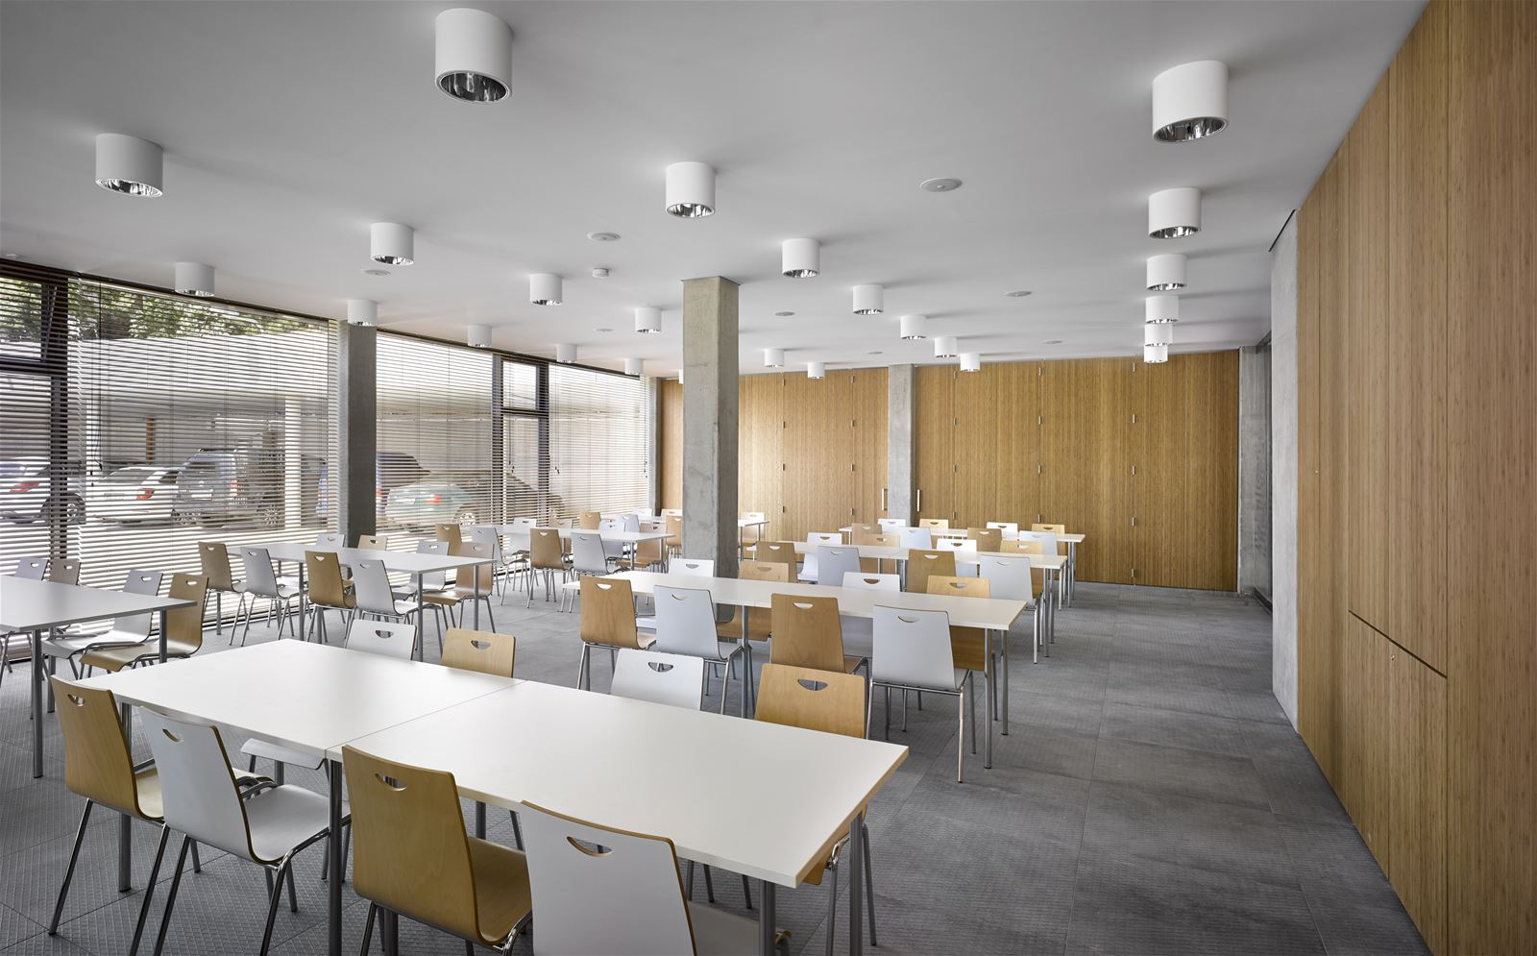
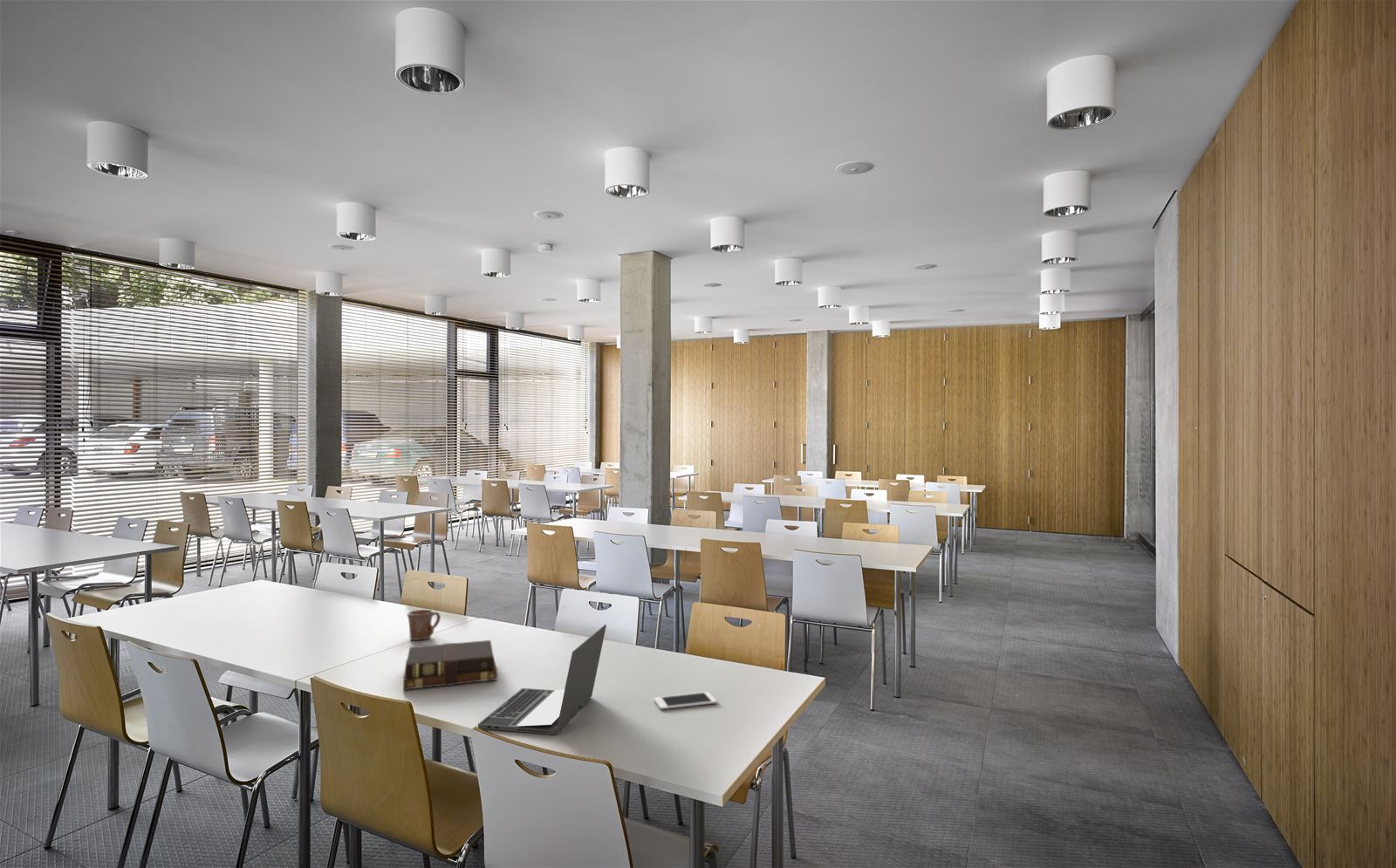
+ mug [406,609,441,641]
+ laptop [477,624,607,735]
+ cell phone [654,691,718,710]
+ bible [402,639,498,691]
